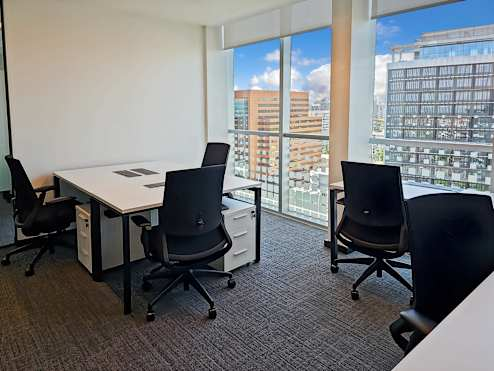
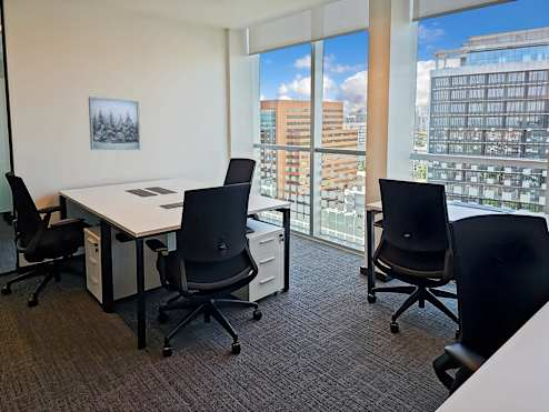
+ wall art [87,96,141,151]
